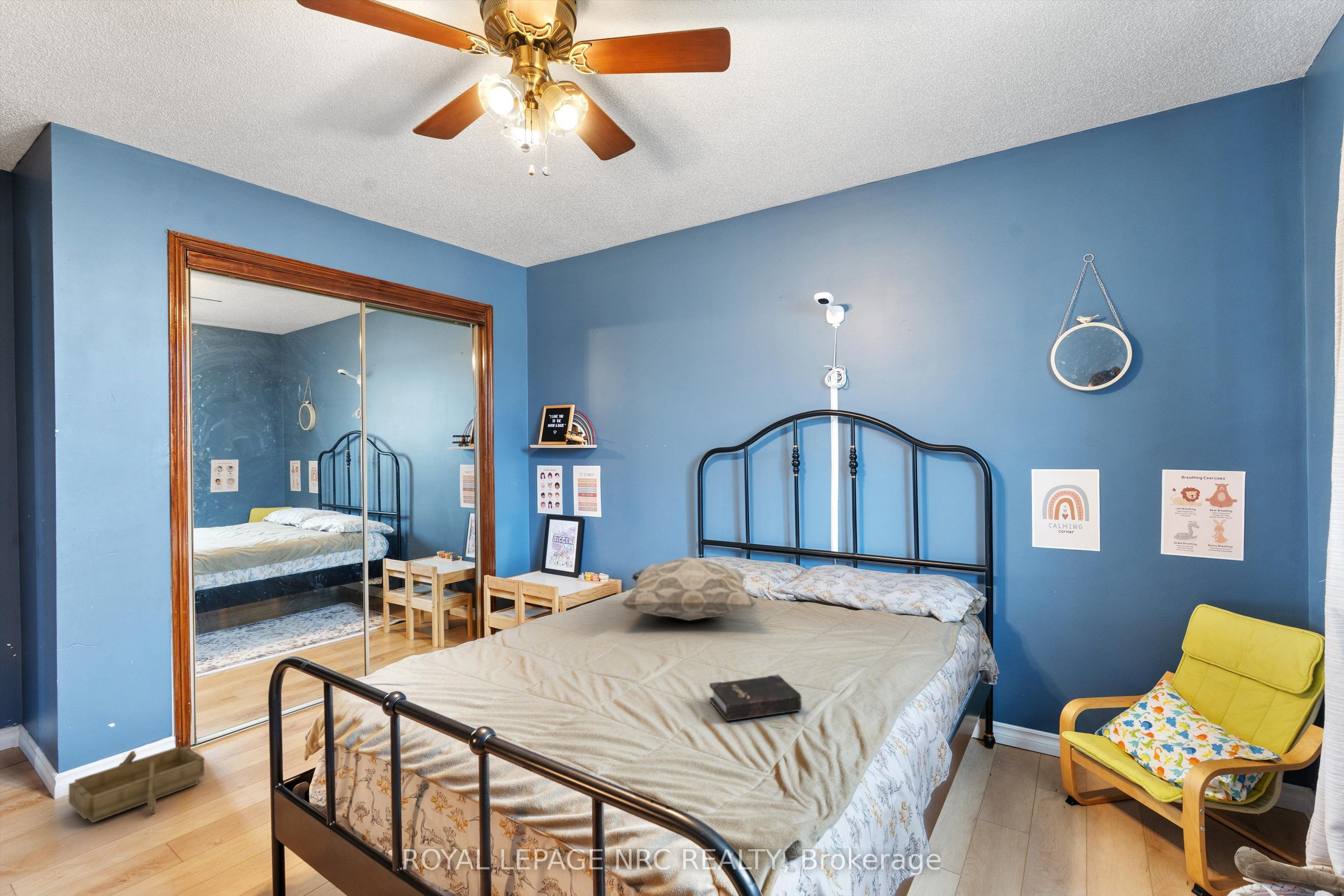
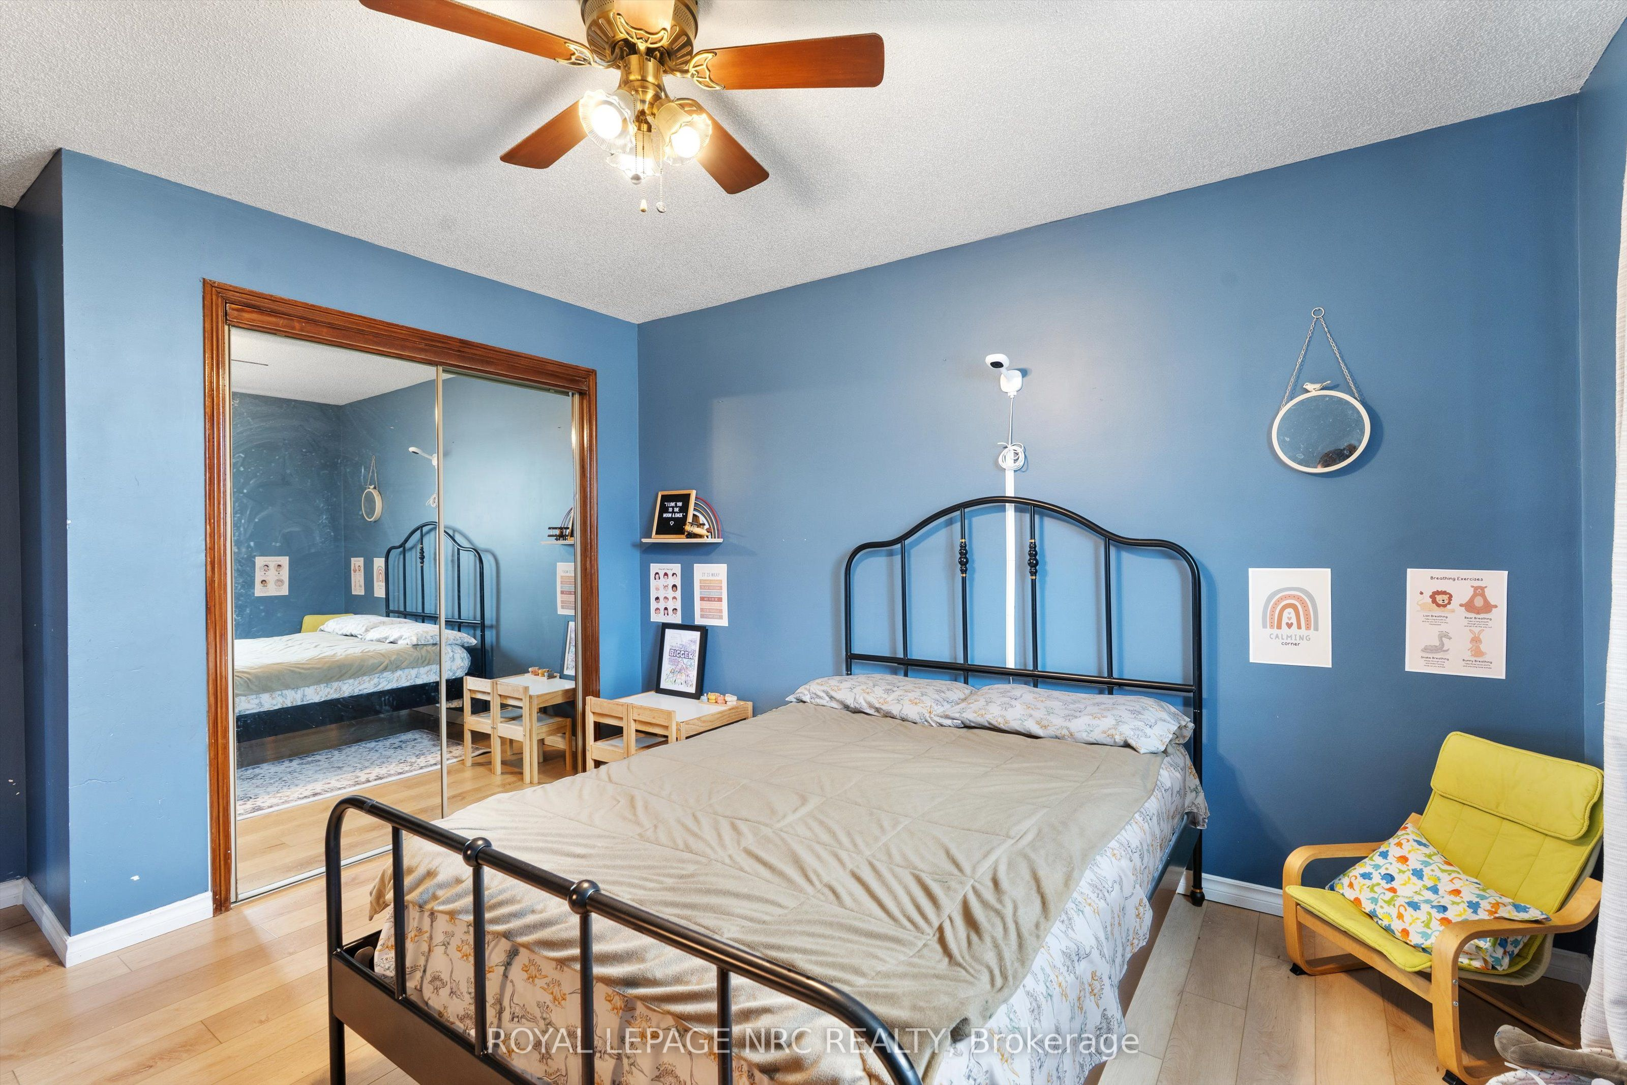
- hardback book [709,674,802,722]
- decorative pillow [621,557,756,621]
- wooden boat [68,746,205,823]
